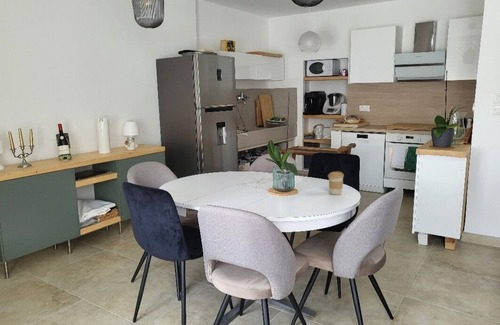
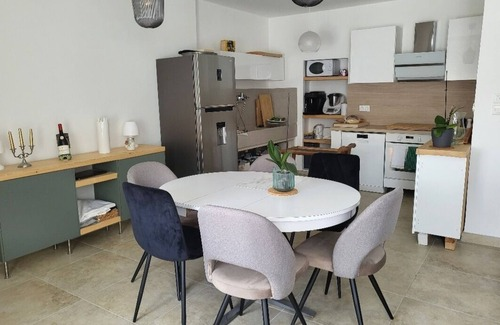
- coffee cup [327,171,345,196]
